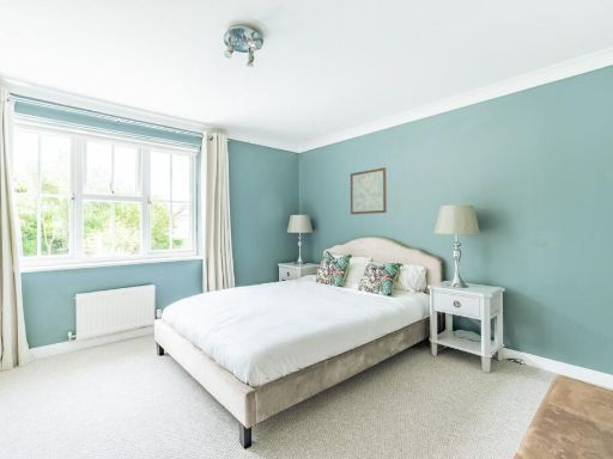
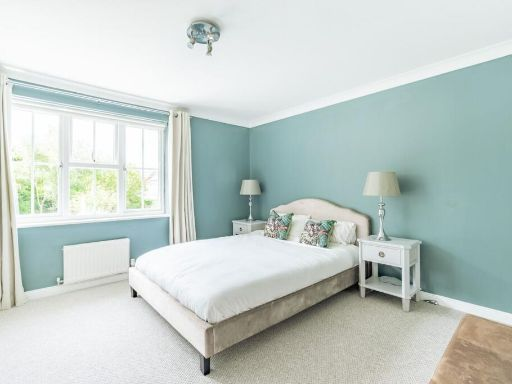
- wall art [350,166,388,215]
